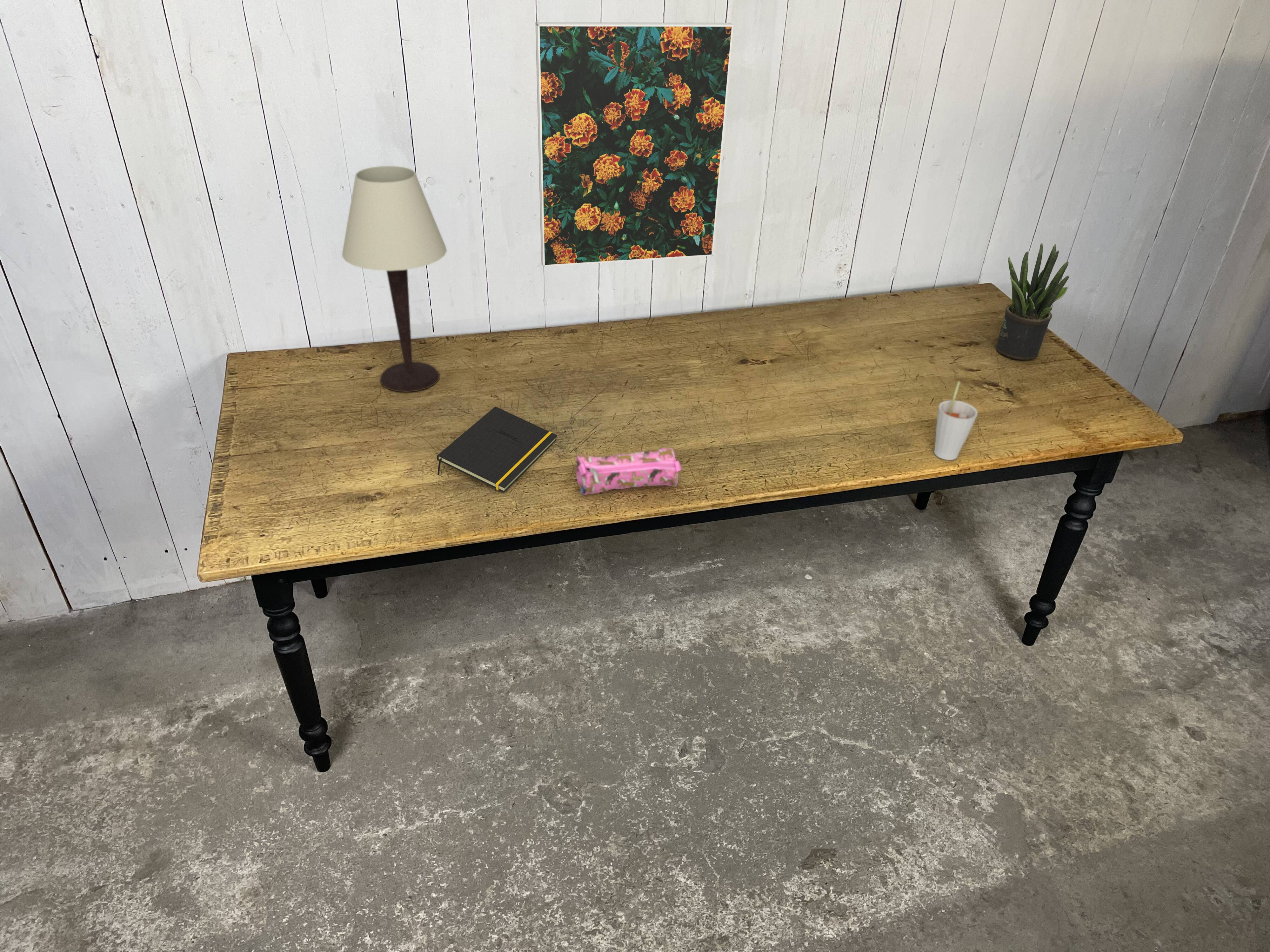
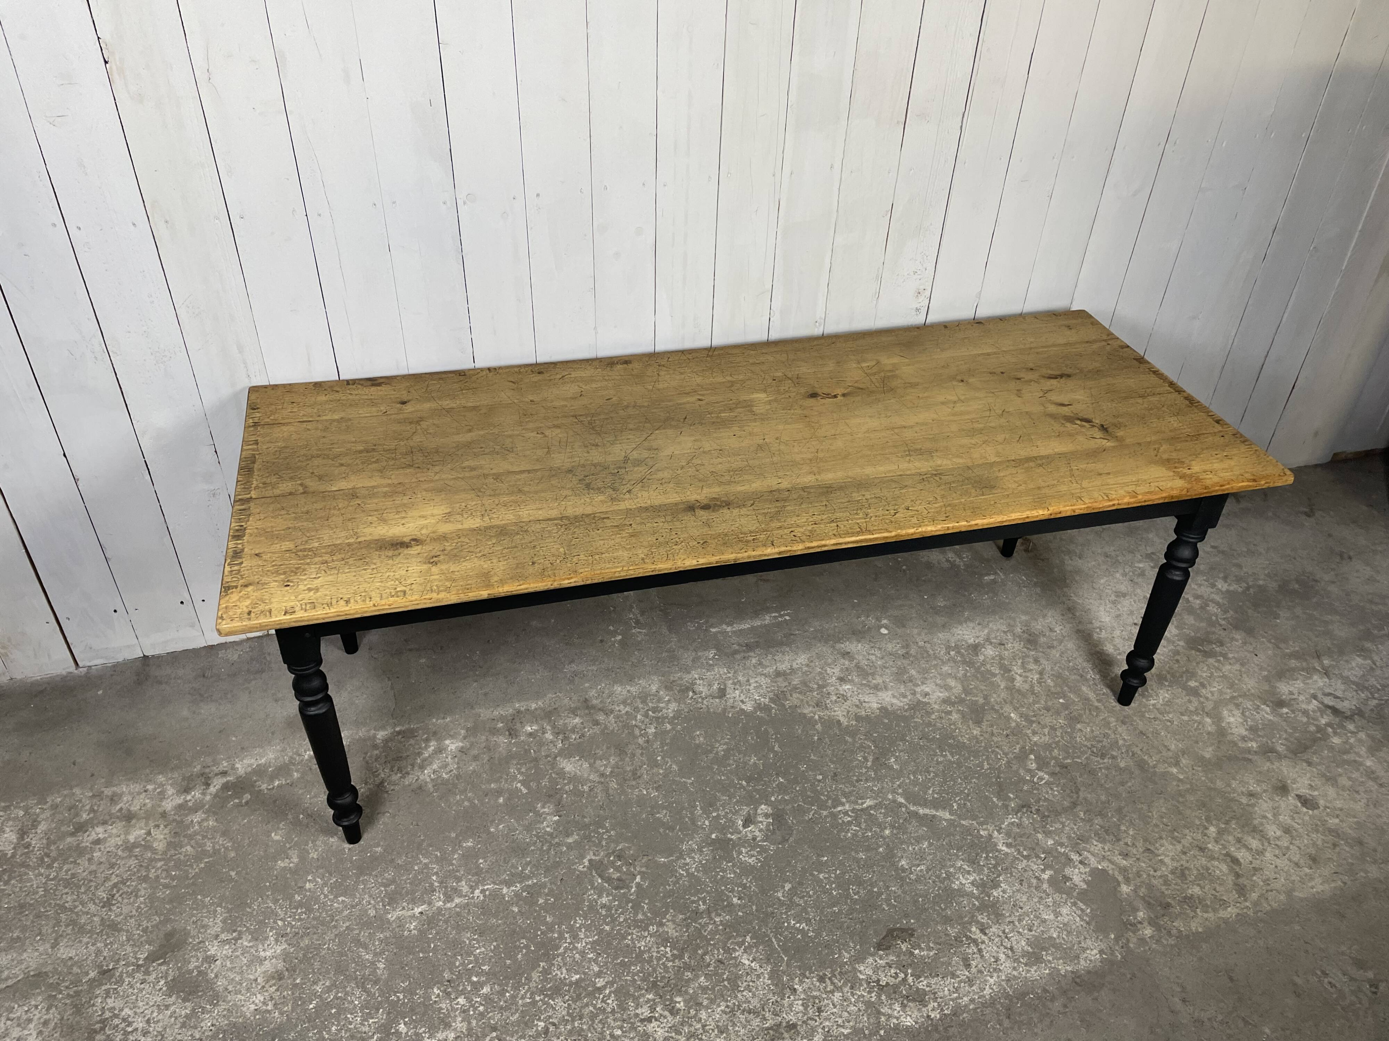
- potted plant [996,243,1070,360]
- notepad [437,406,558,493]
- pencil case [576,447,682,495]
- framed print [535,22,734,267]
- cup [934,381,978,460]
- table lamp [342,166,447,392]
